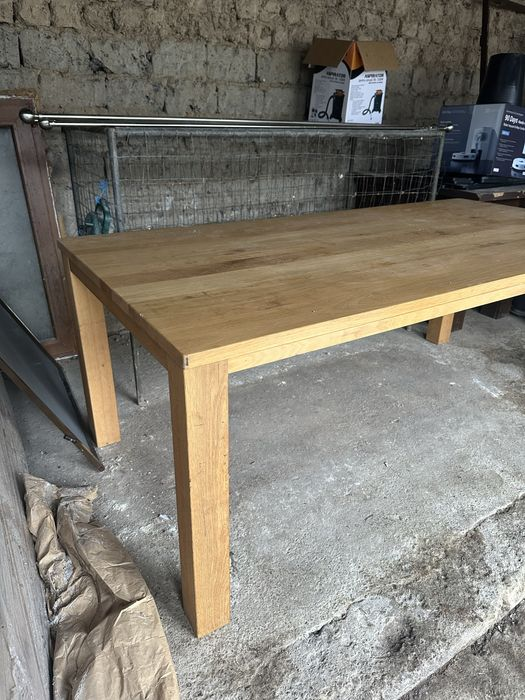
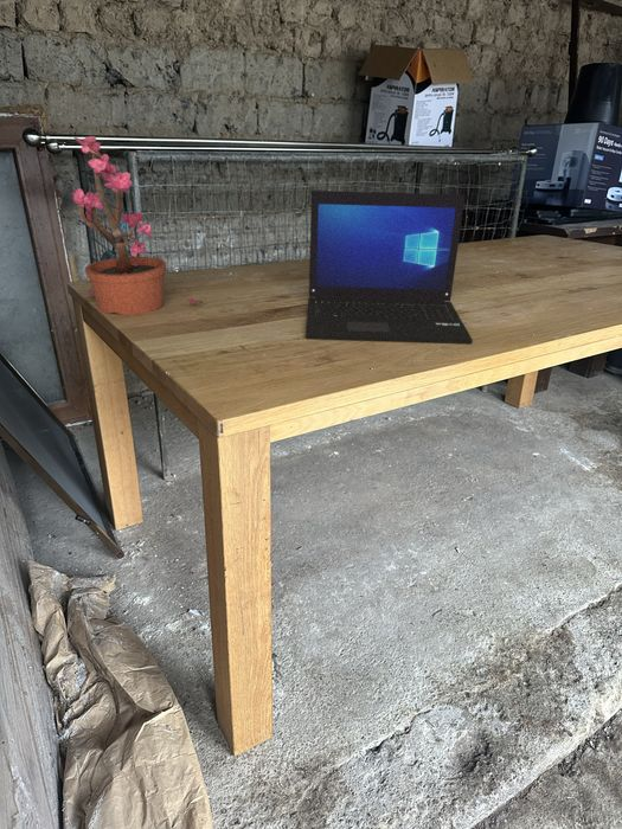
+ potted plant [71,135,204,316]
+ laptop [304,189,474,345]
